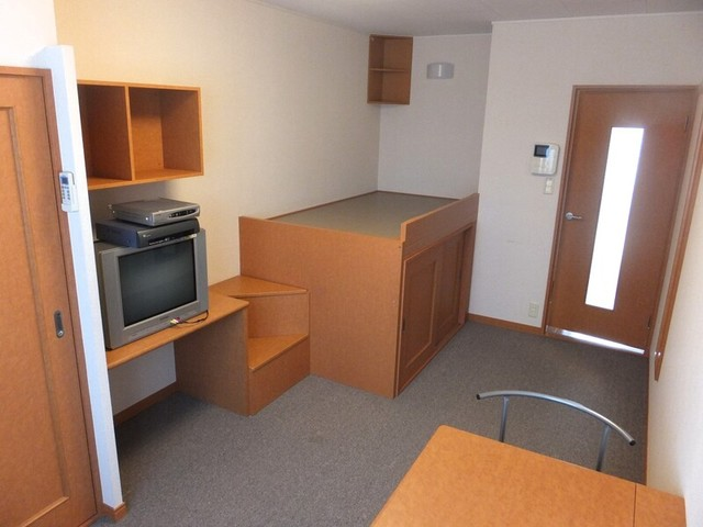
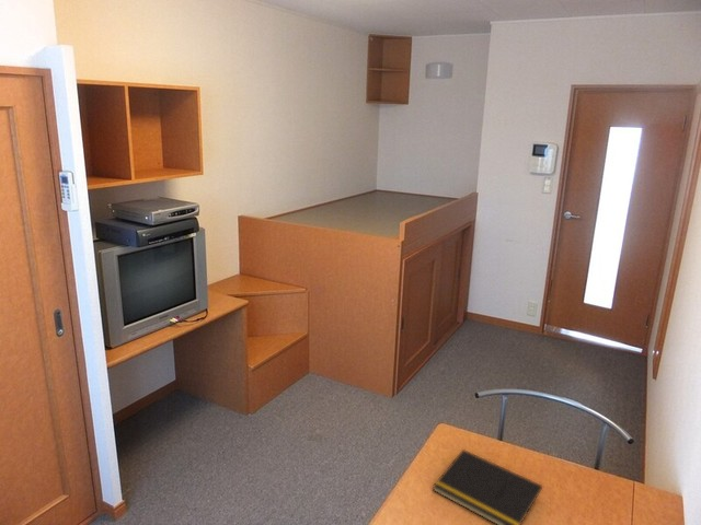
+ notepad [432,448,543,525]
